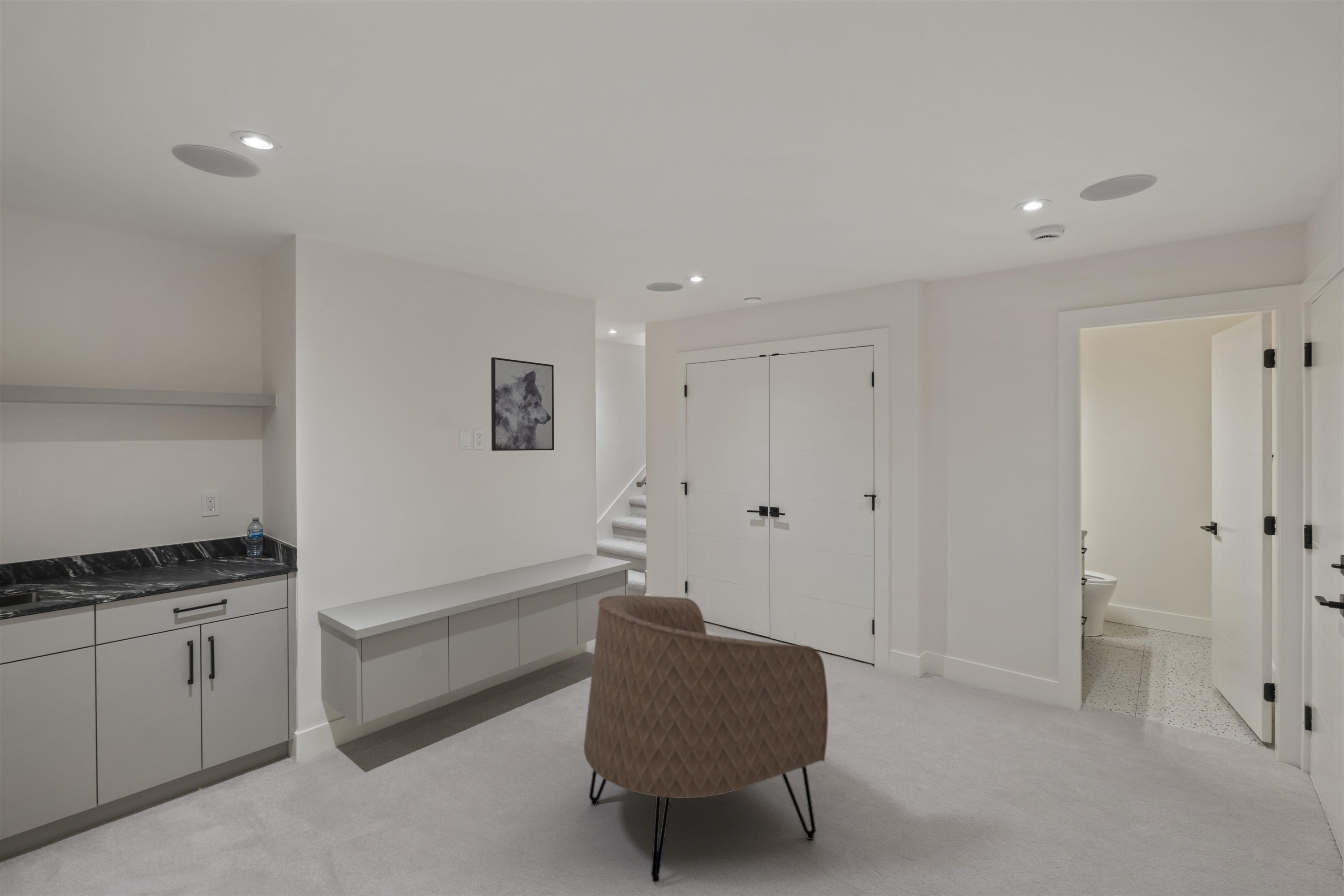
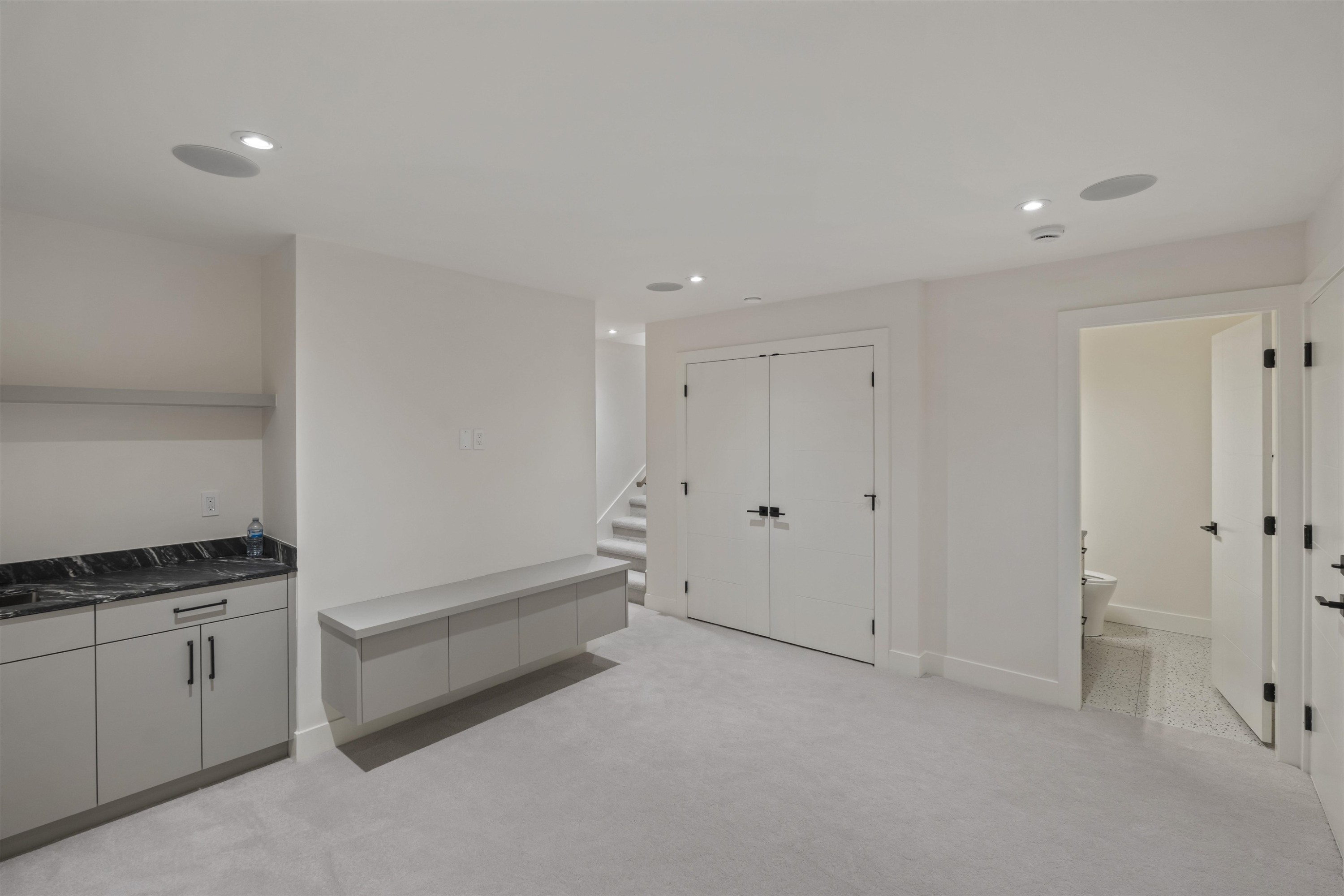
- armchair [583,595,828,883]
- wall art [491,357,555,451]
